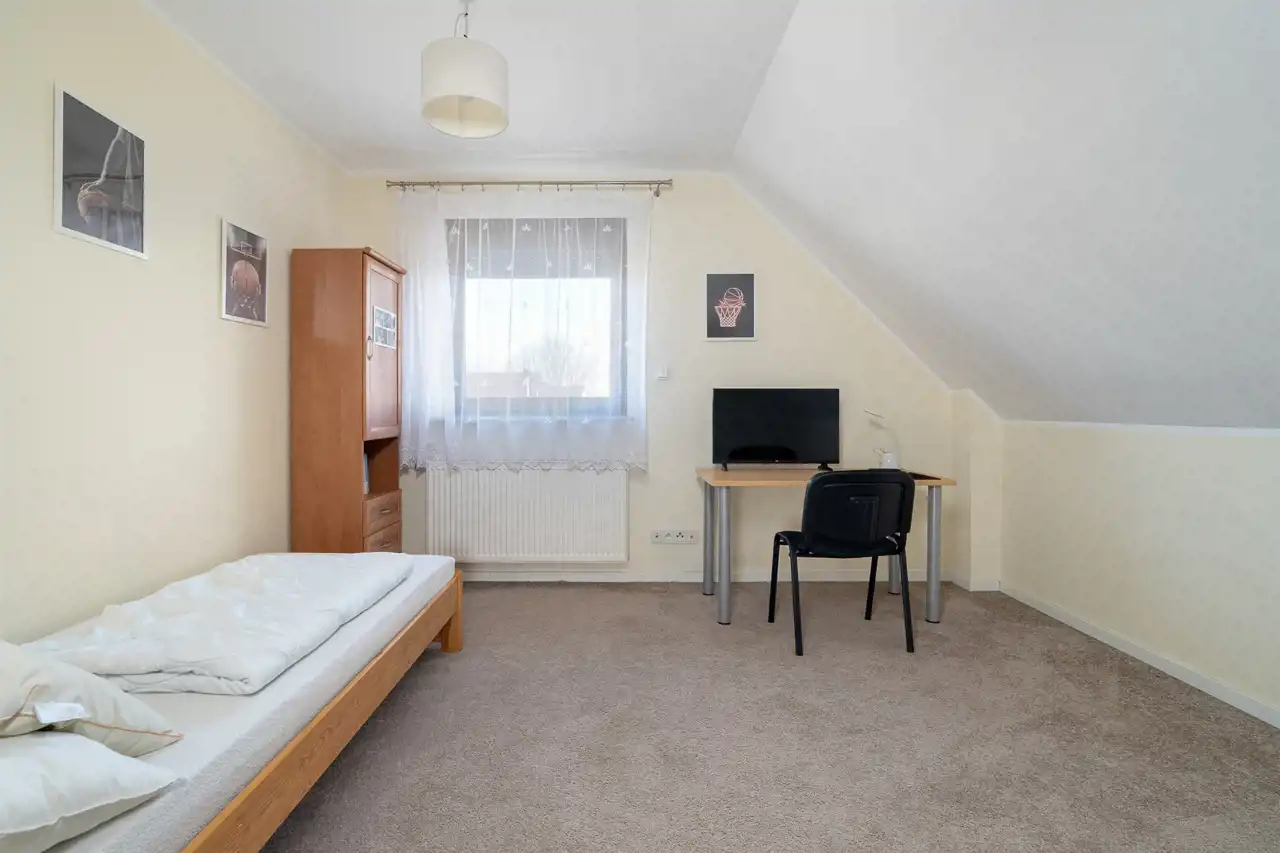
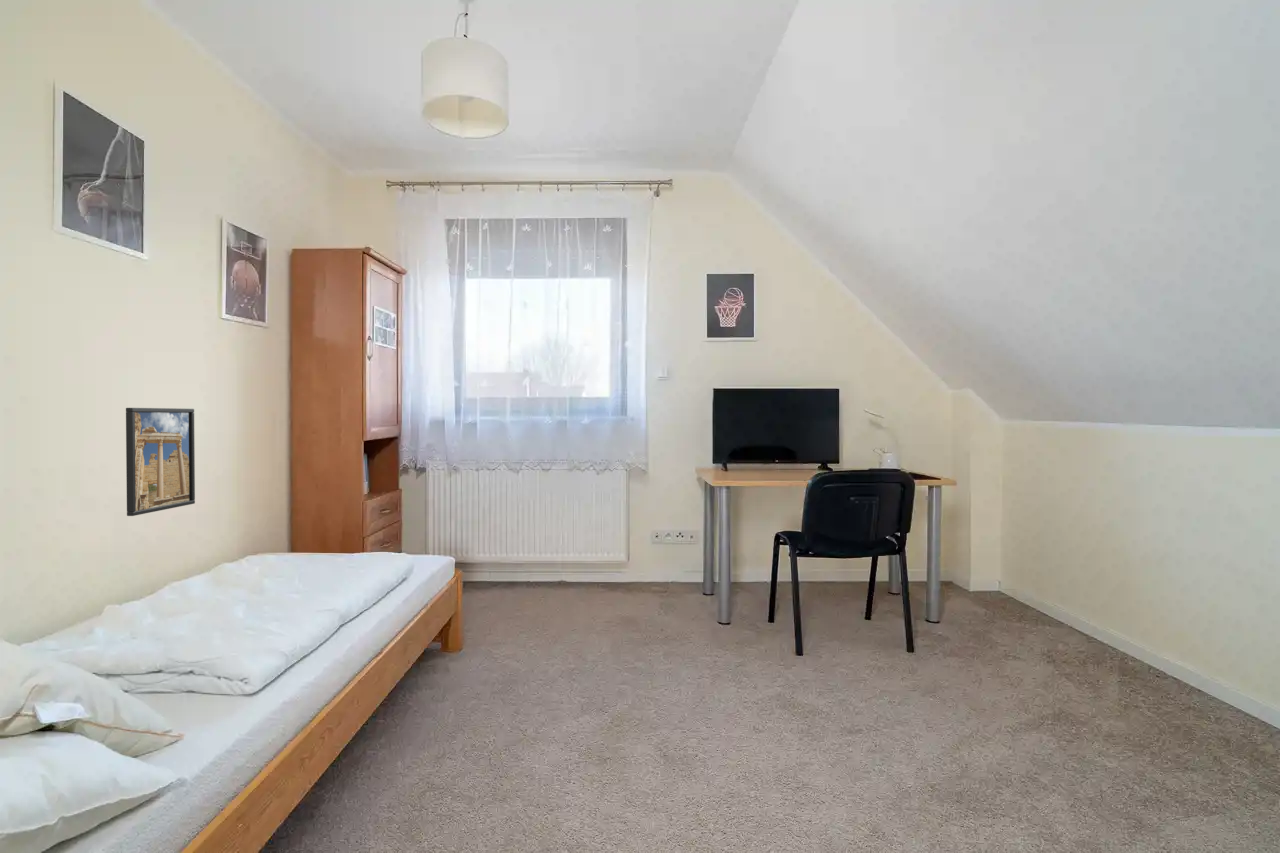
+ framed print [125,407,196,517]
